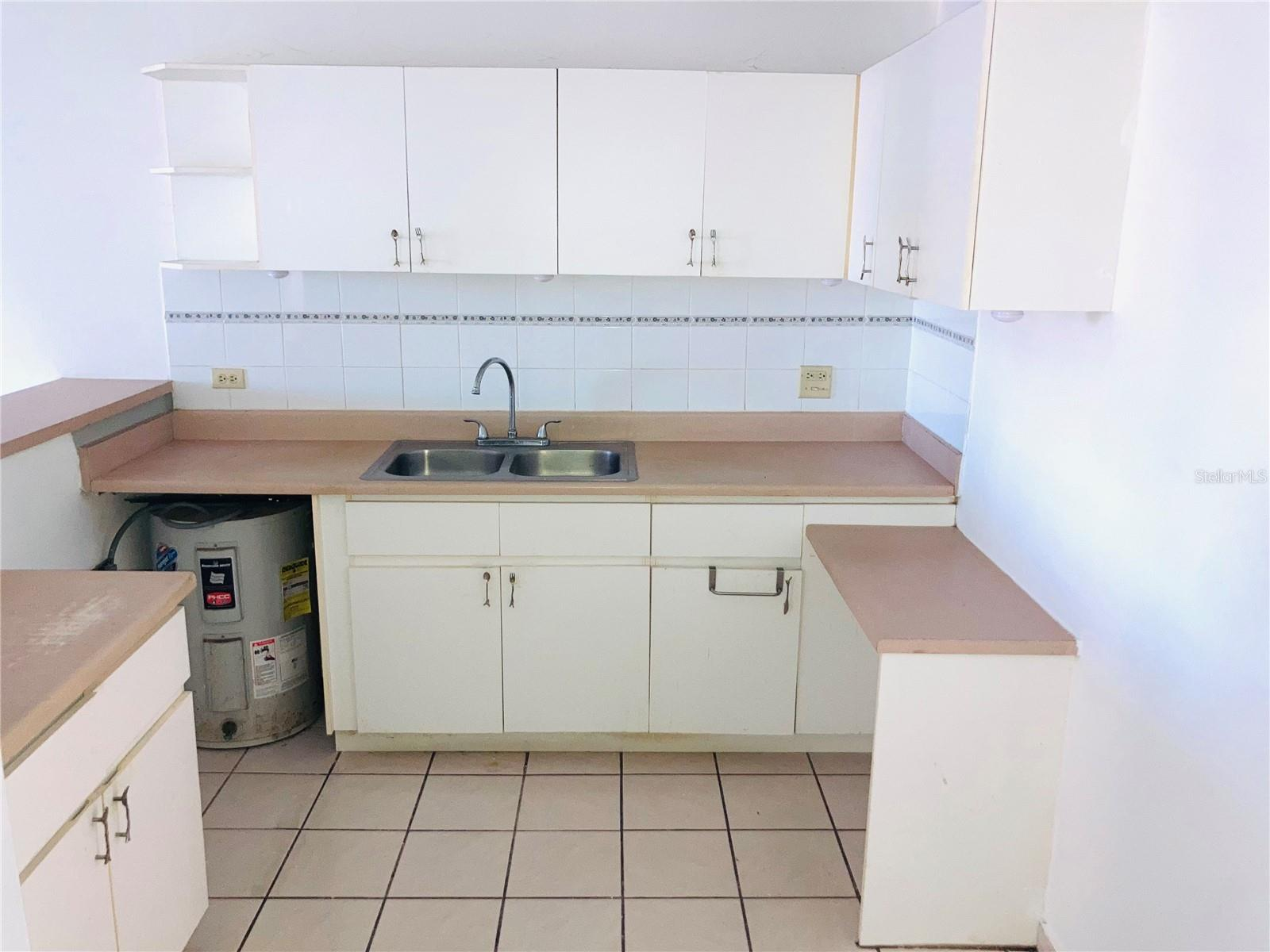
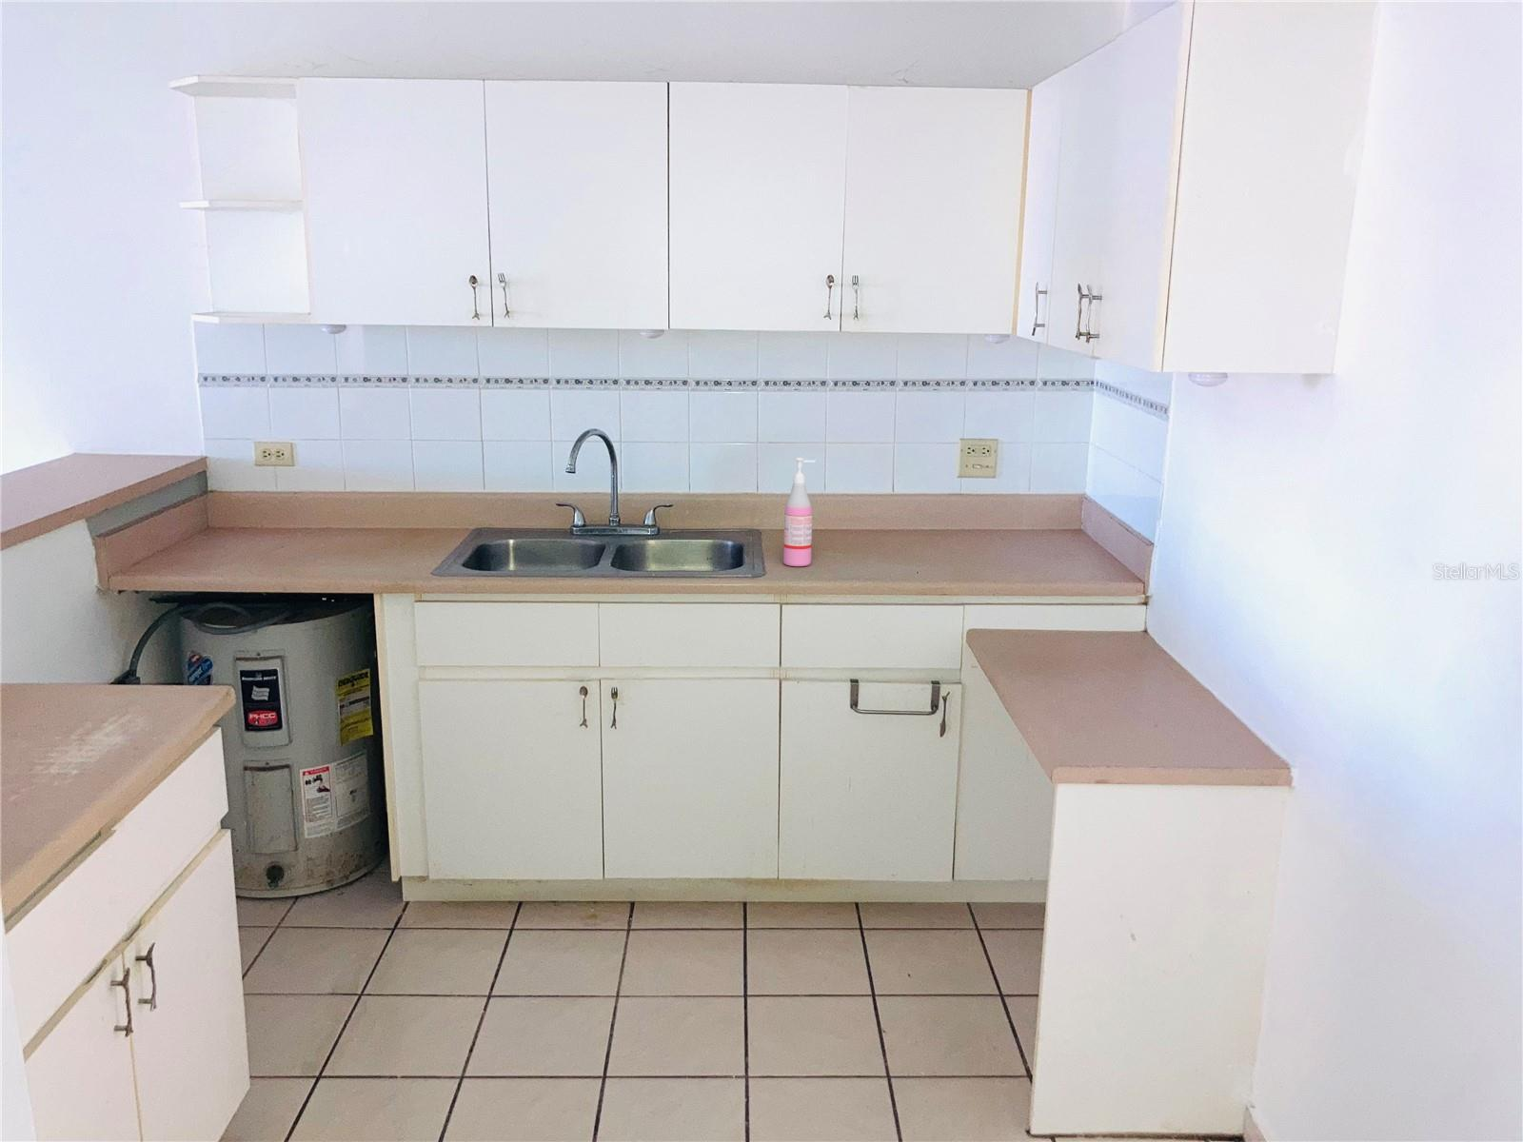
+ soap dispenser [782,457,817,567]
